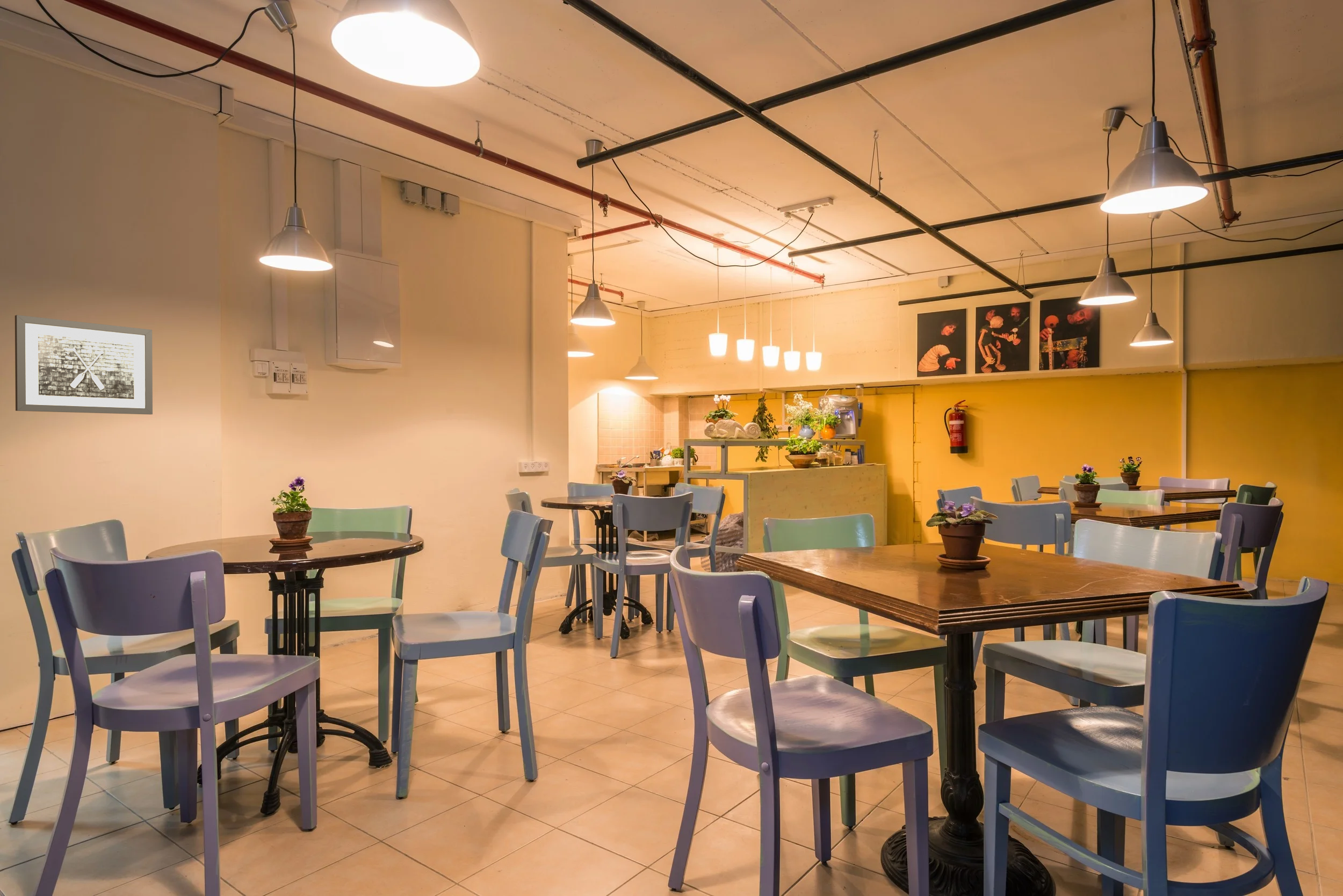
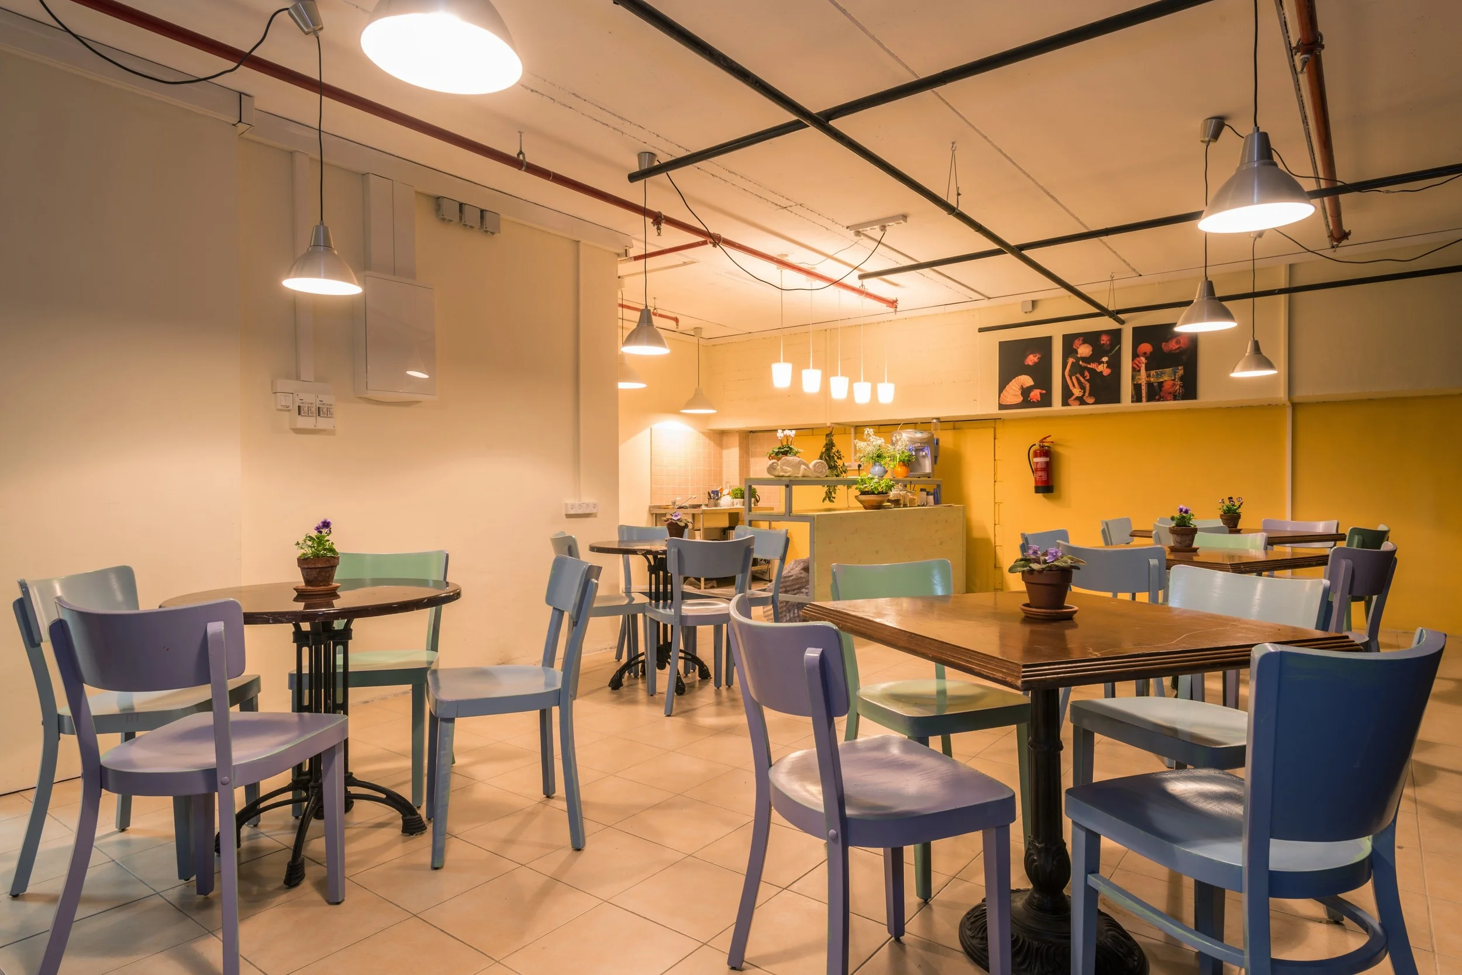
- wall art [15,314,153,415]
